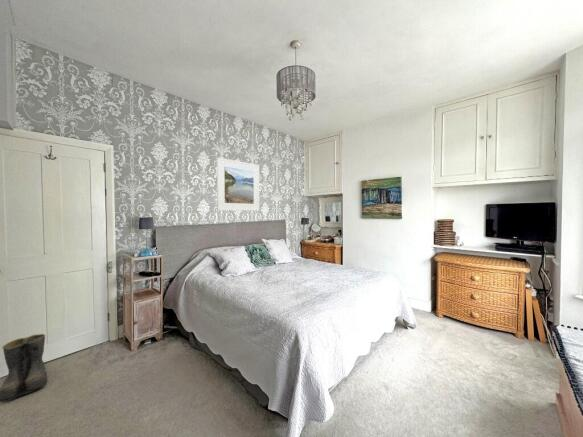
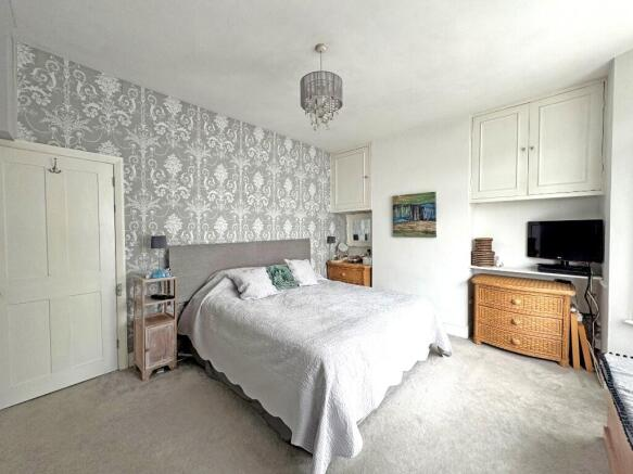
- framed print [216,157,260,212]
- boots [0,333,48,403]
